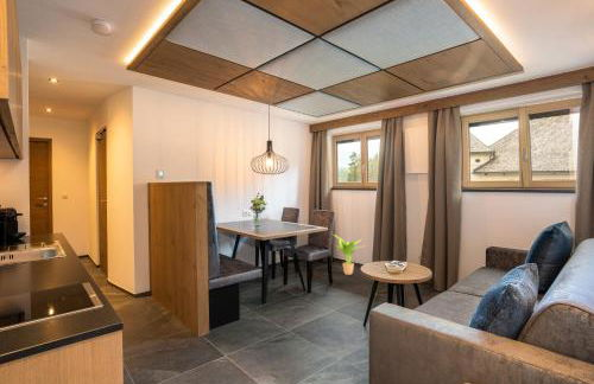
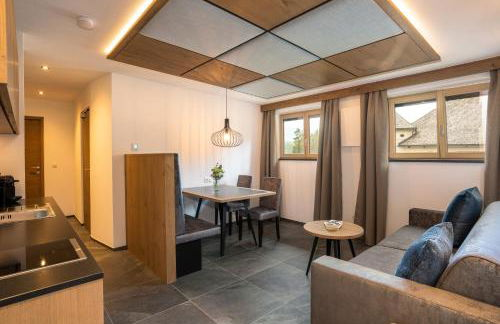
- potted plant [333,233,368,276]
